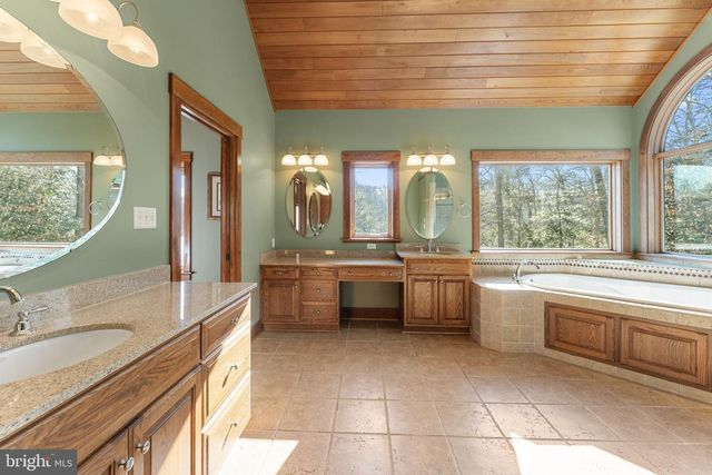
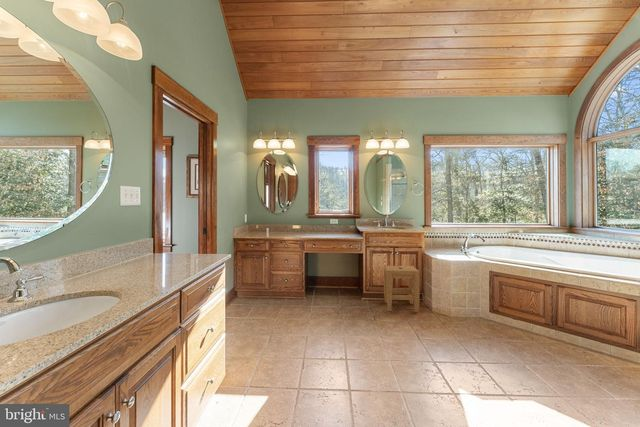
+ stool [383,265,420,313]
